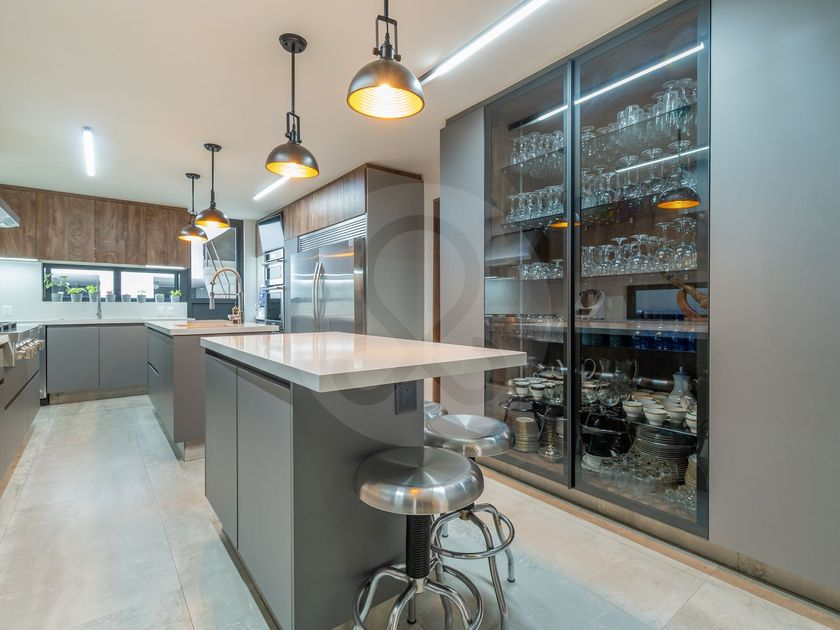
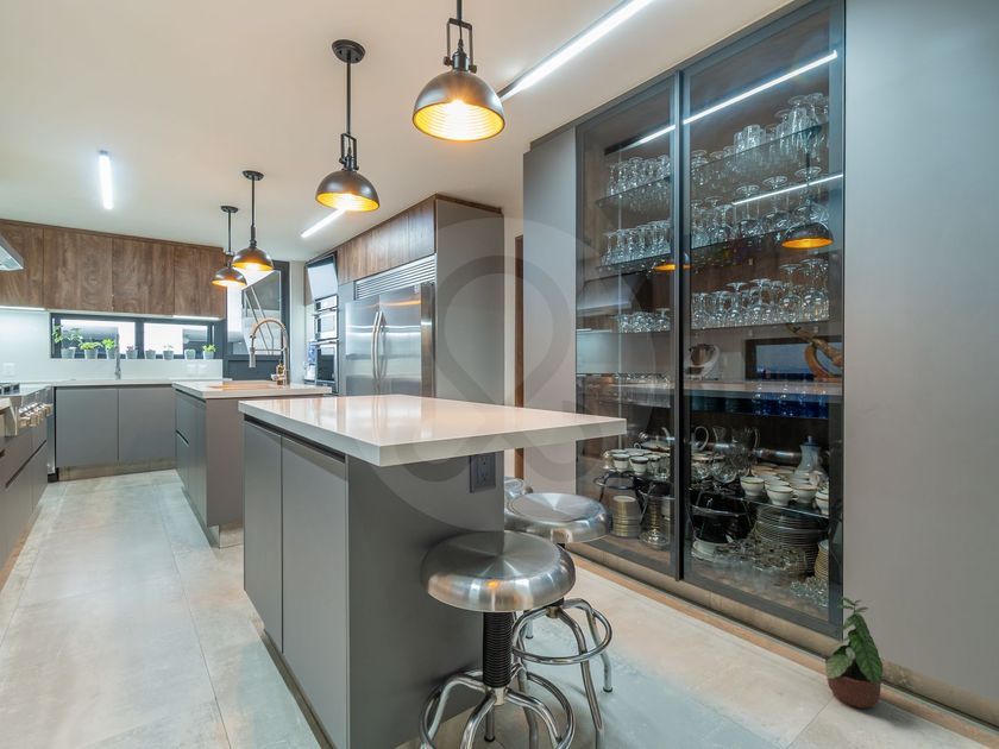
+ potted plant [821,596,887,710]
